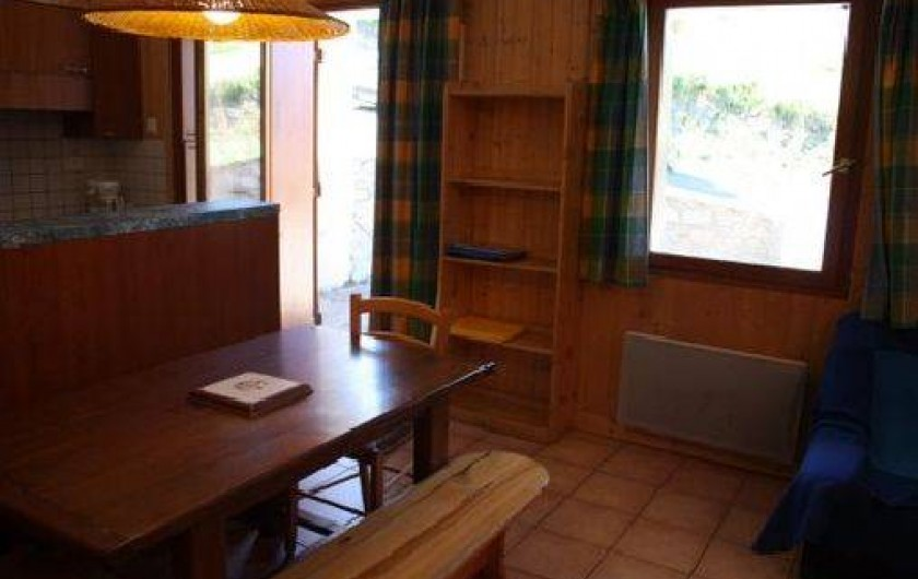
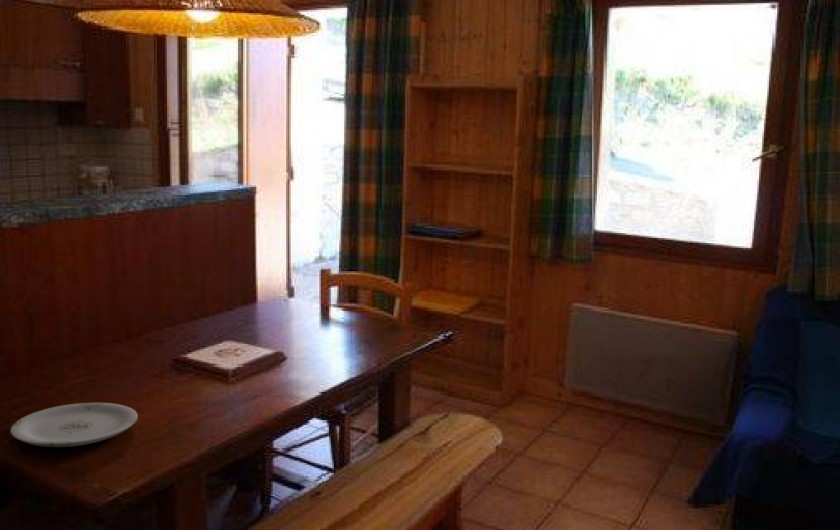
+ plate [9,402,139,448]
